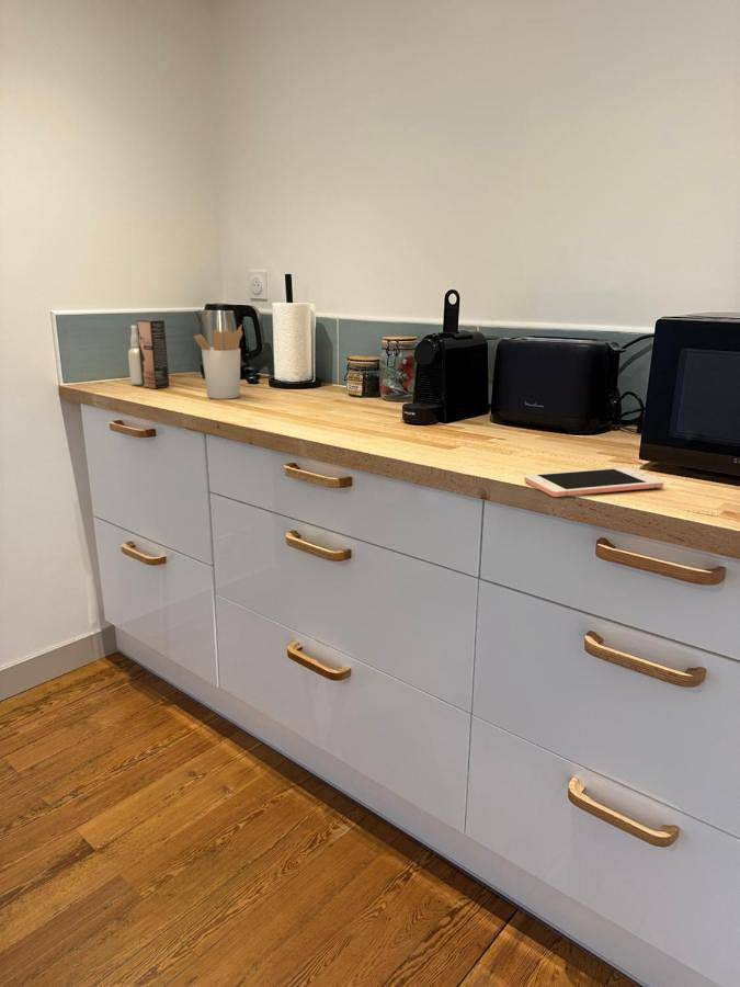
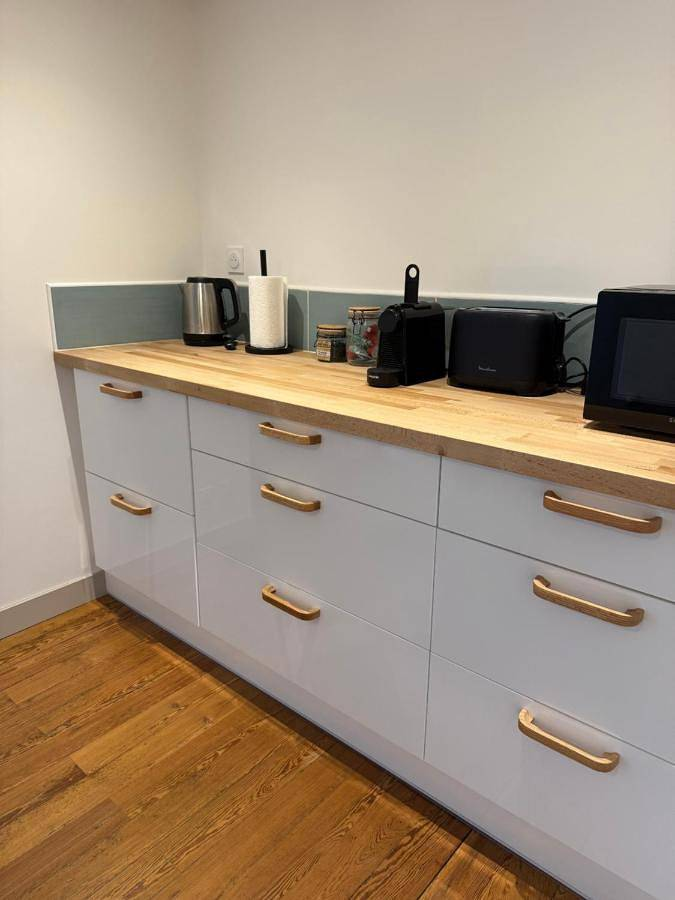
- cell phone [524,466,664,498]
- utensil holder [193,324,243,400]
- spray bottle [127,318,170,389]
